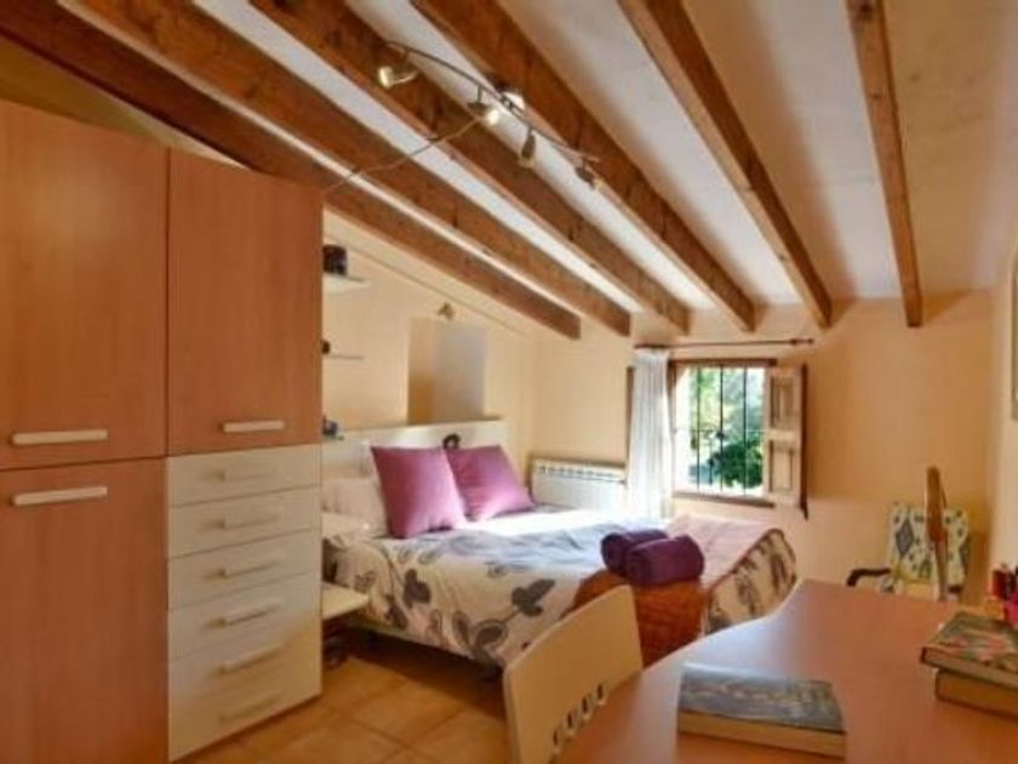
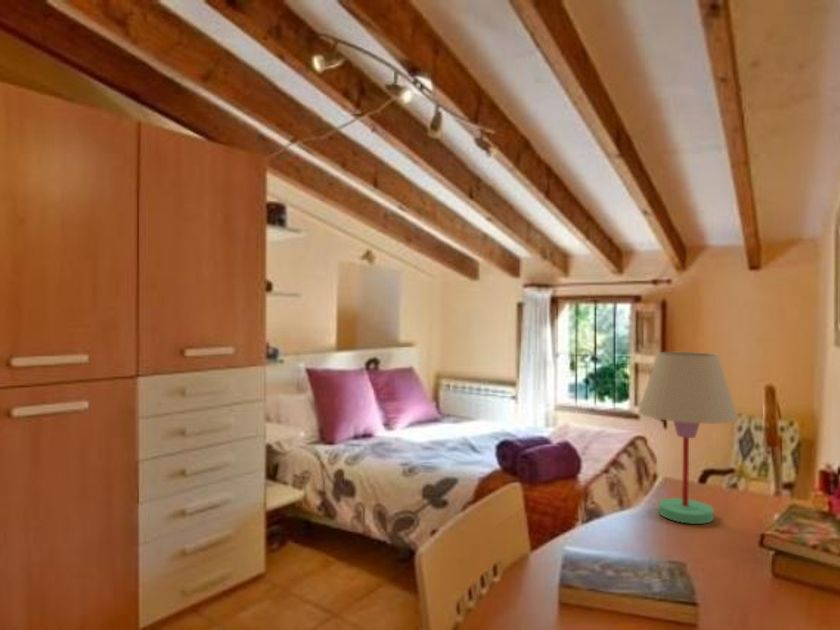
+ table lamp [637,351,739,525]
